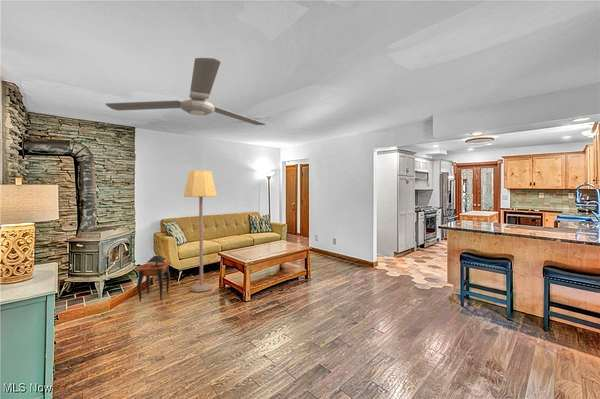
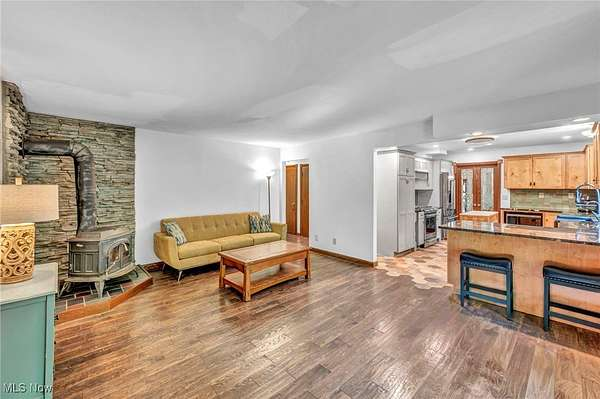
- side table [134,254,173,303]
- ceiling fan [104,57,267,126]
- lamp [183,169,218,293]
